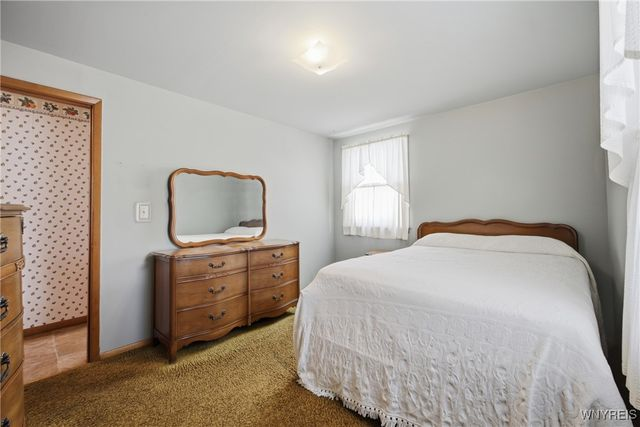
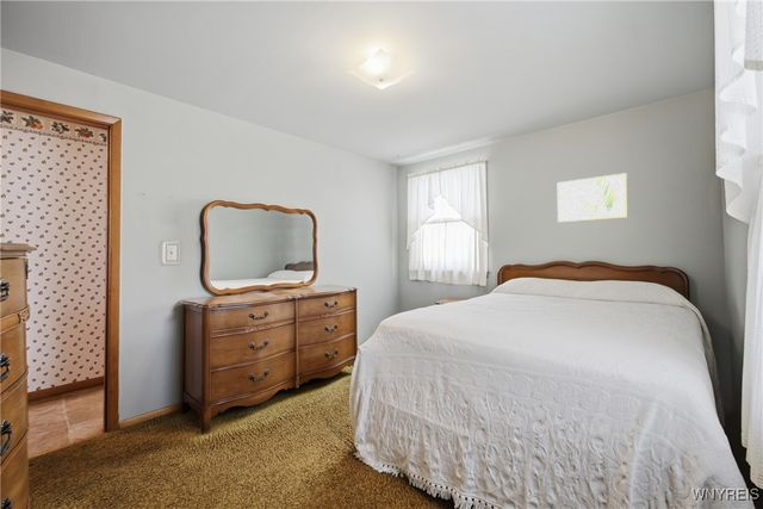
+ wall art [557,172,628,223]
